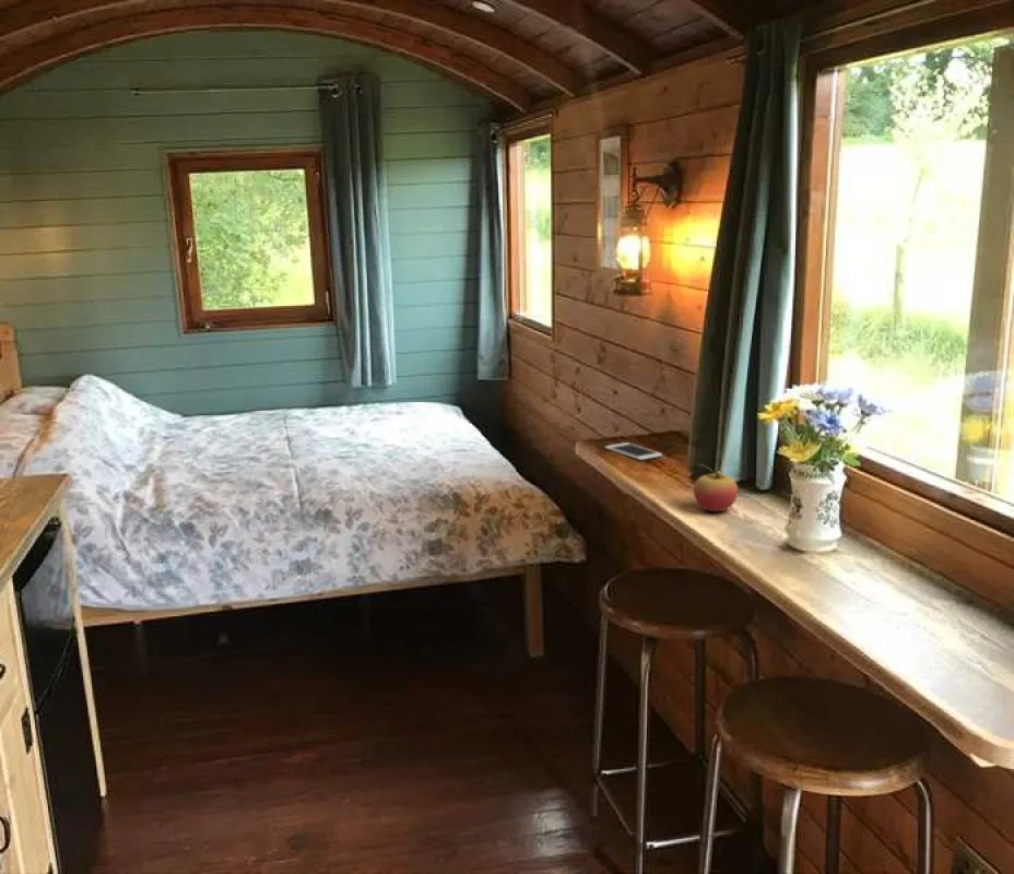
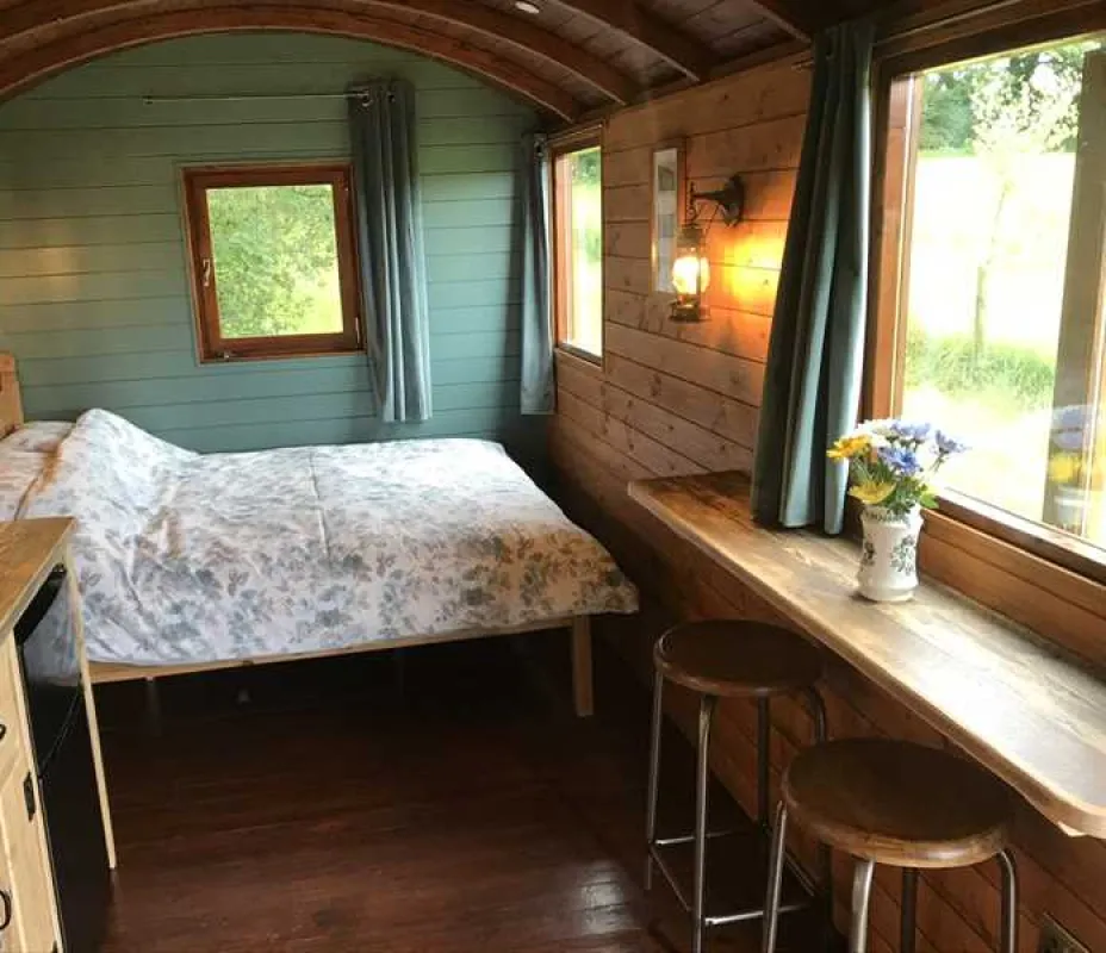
- fruit [693,463,739,512]
- cell phone [604,441,663,461]
